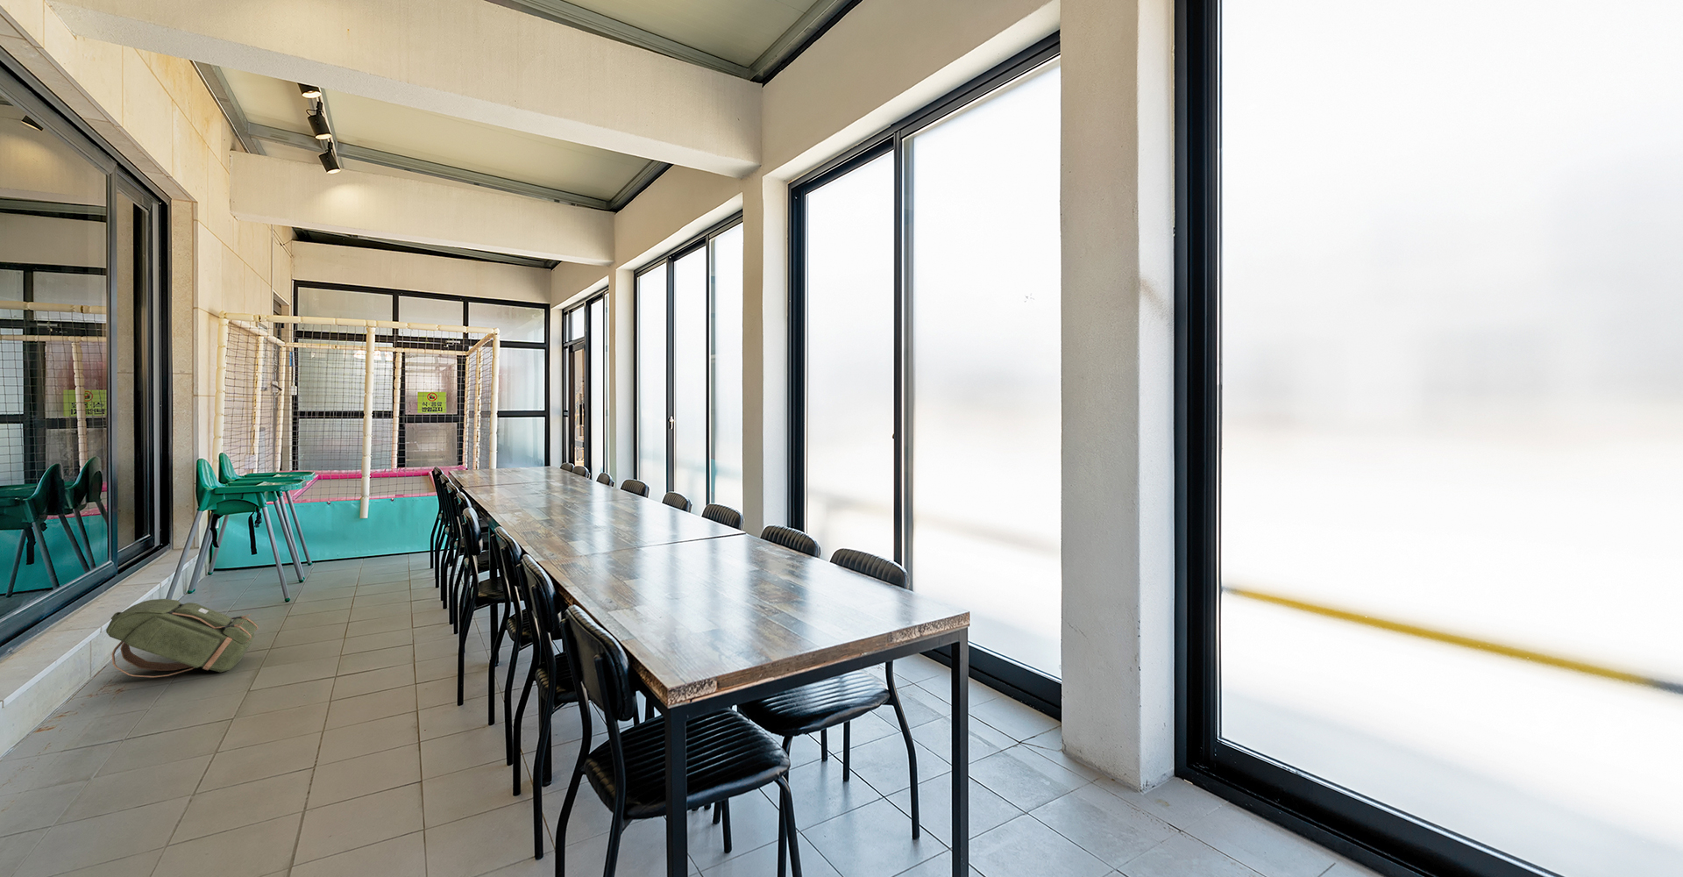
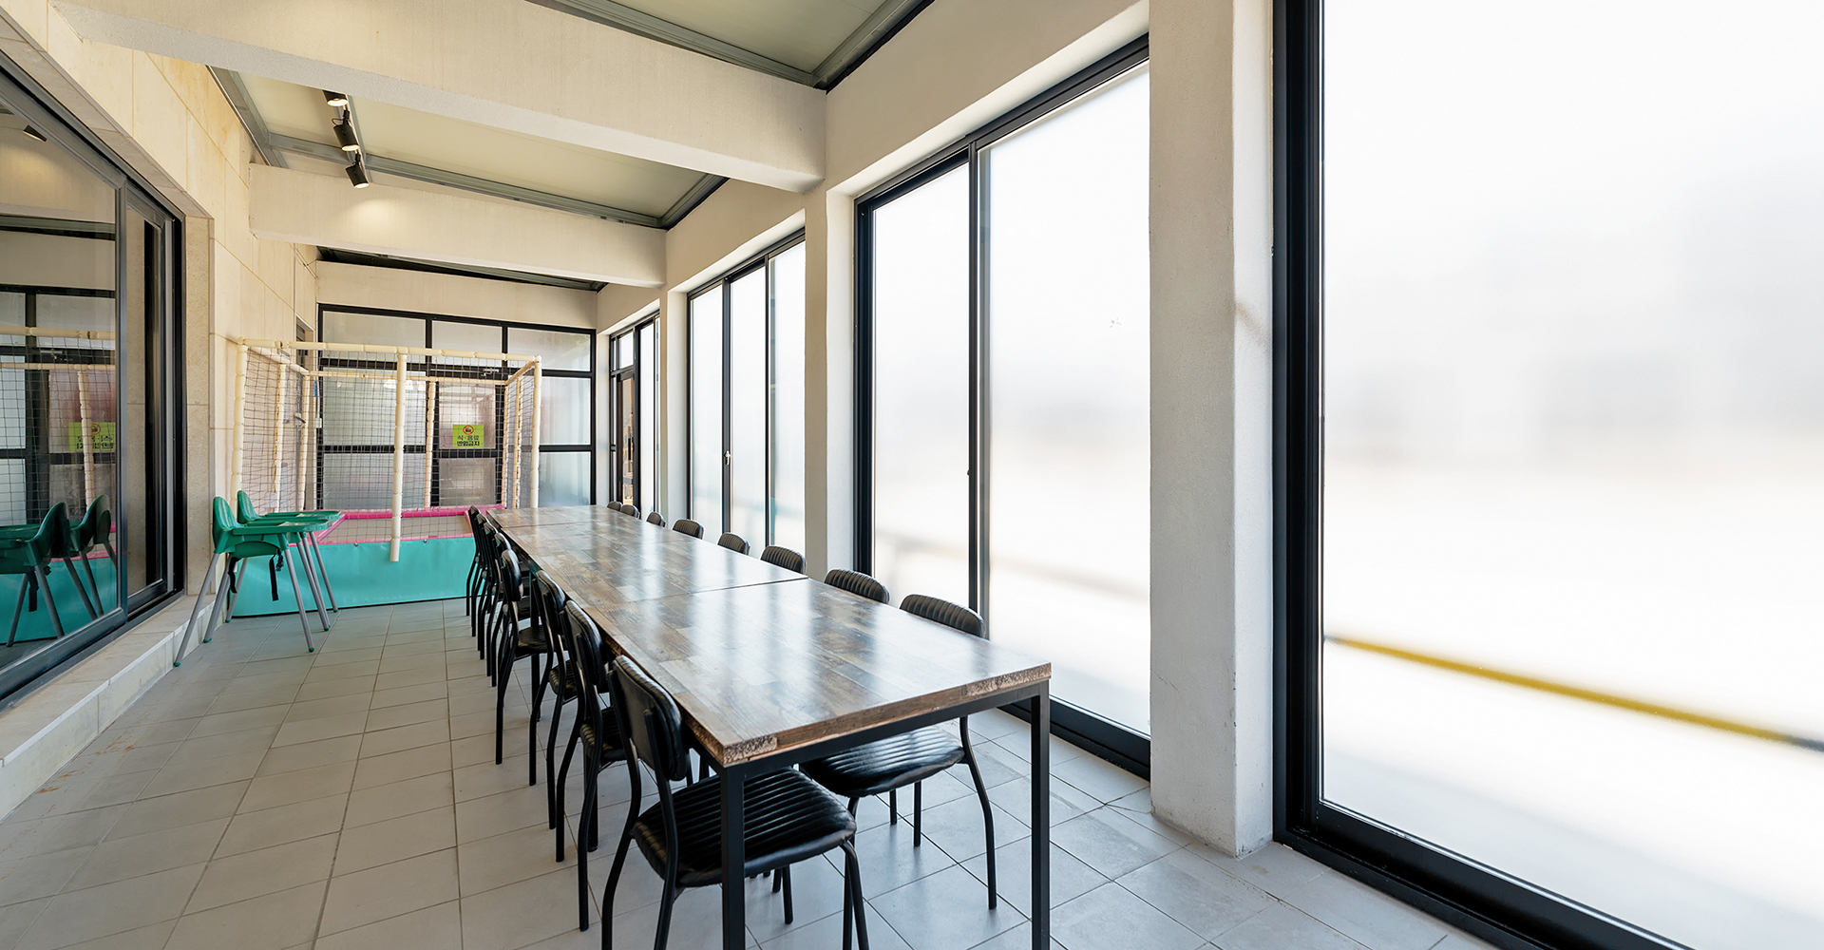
- backpack [106,598,258,678]
